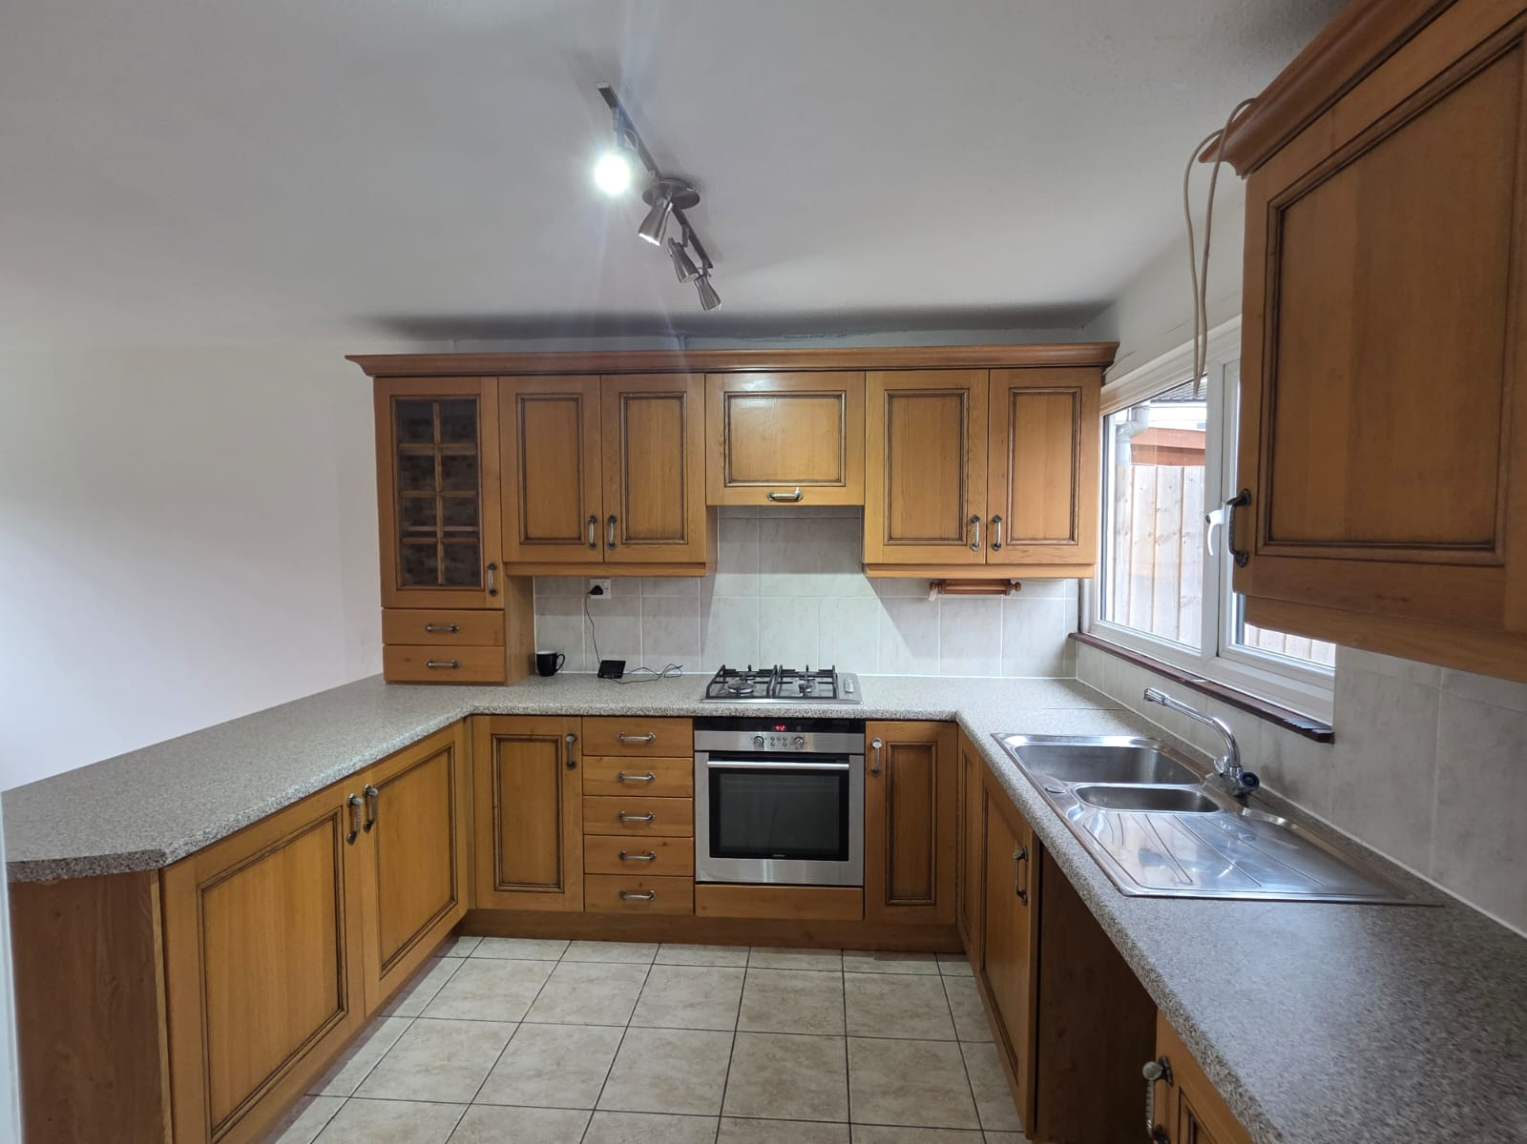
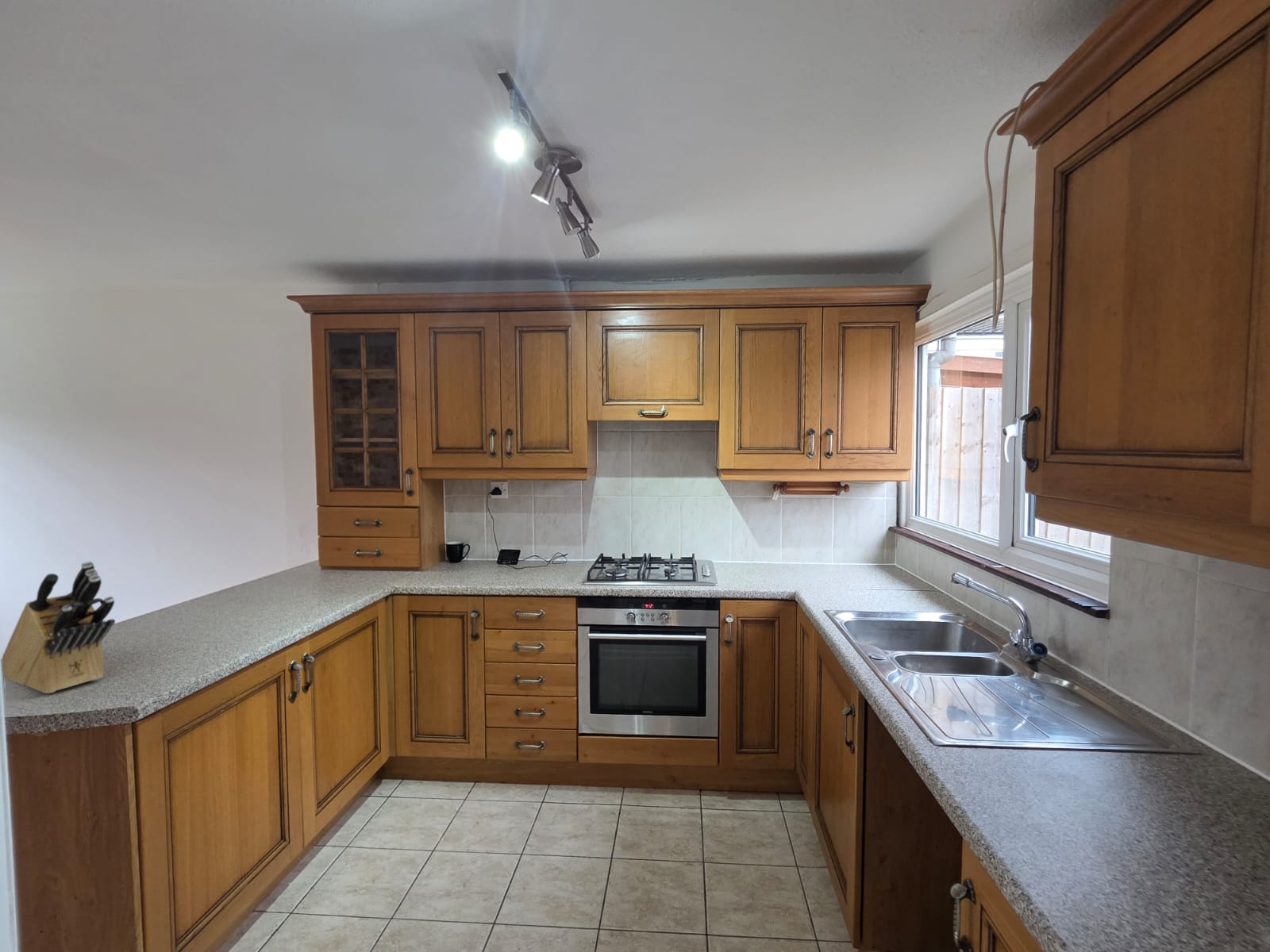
+ knife block [2,561,116,694]
